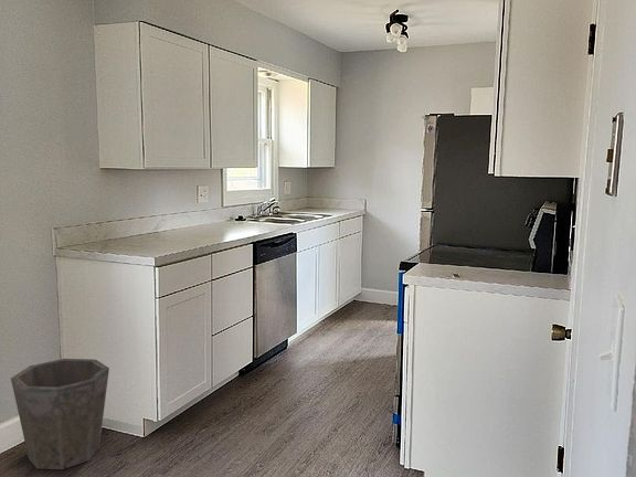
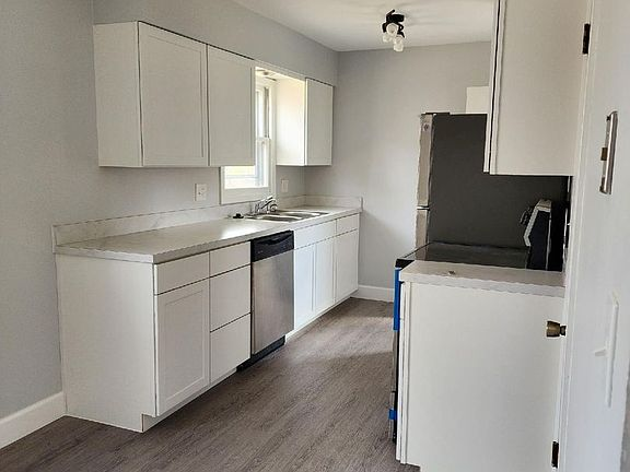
- waste bin [10,358,110,470]
